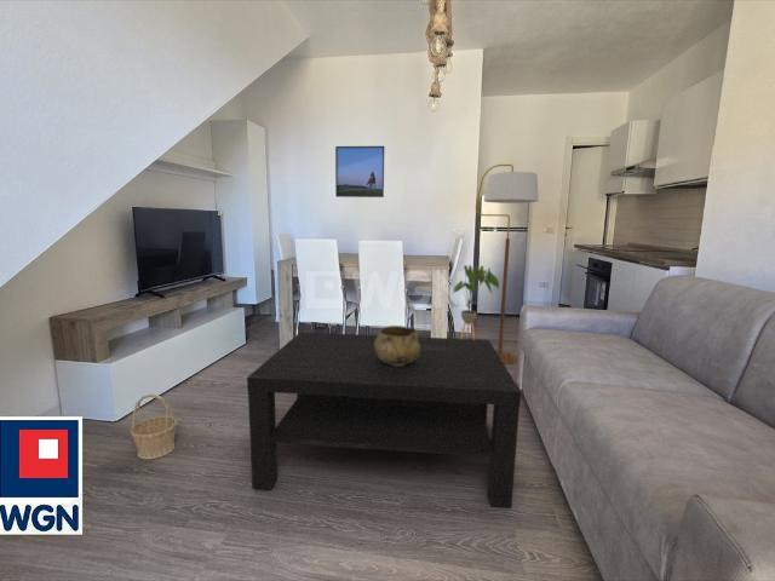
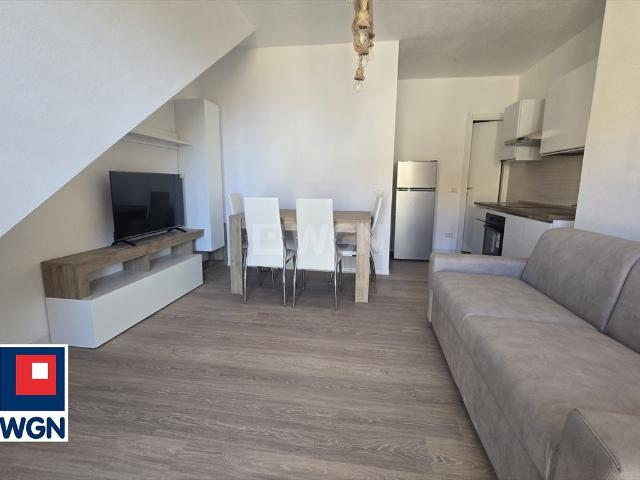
- floor lamp [475,163,540,366]
- house plant [452,264,500,339]
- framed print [334,145,385,199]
- basket [130,393,178,460]
- decorative bowl [374,324,420,366]
- coffee table [246,330,522,510]
